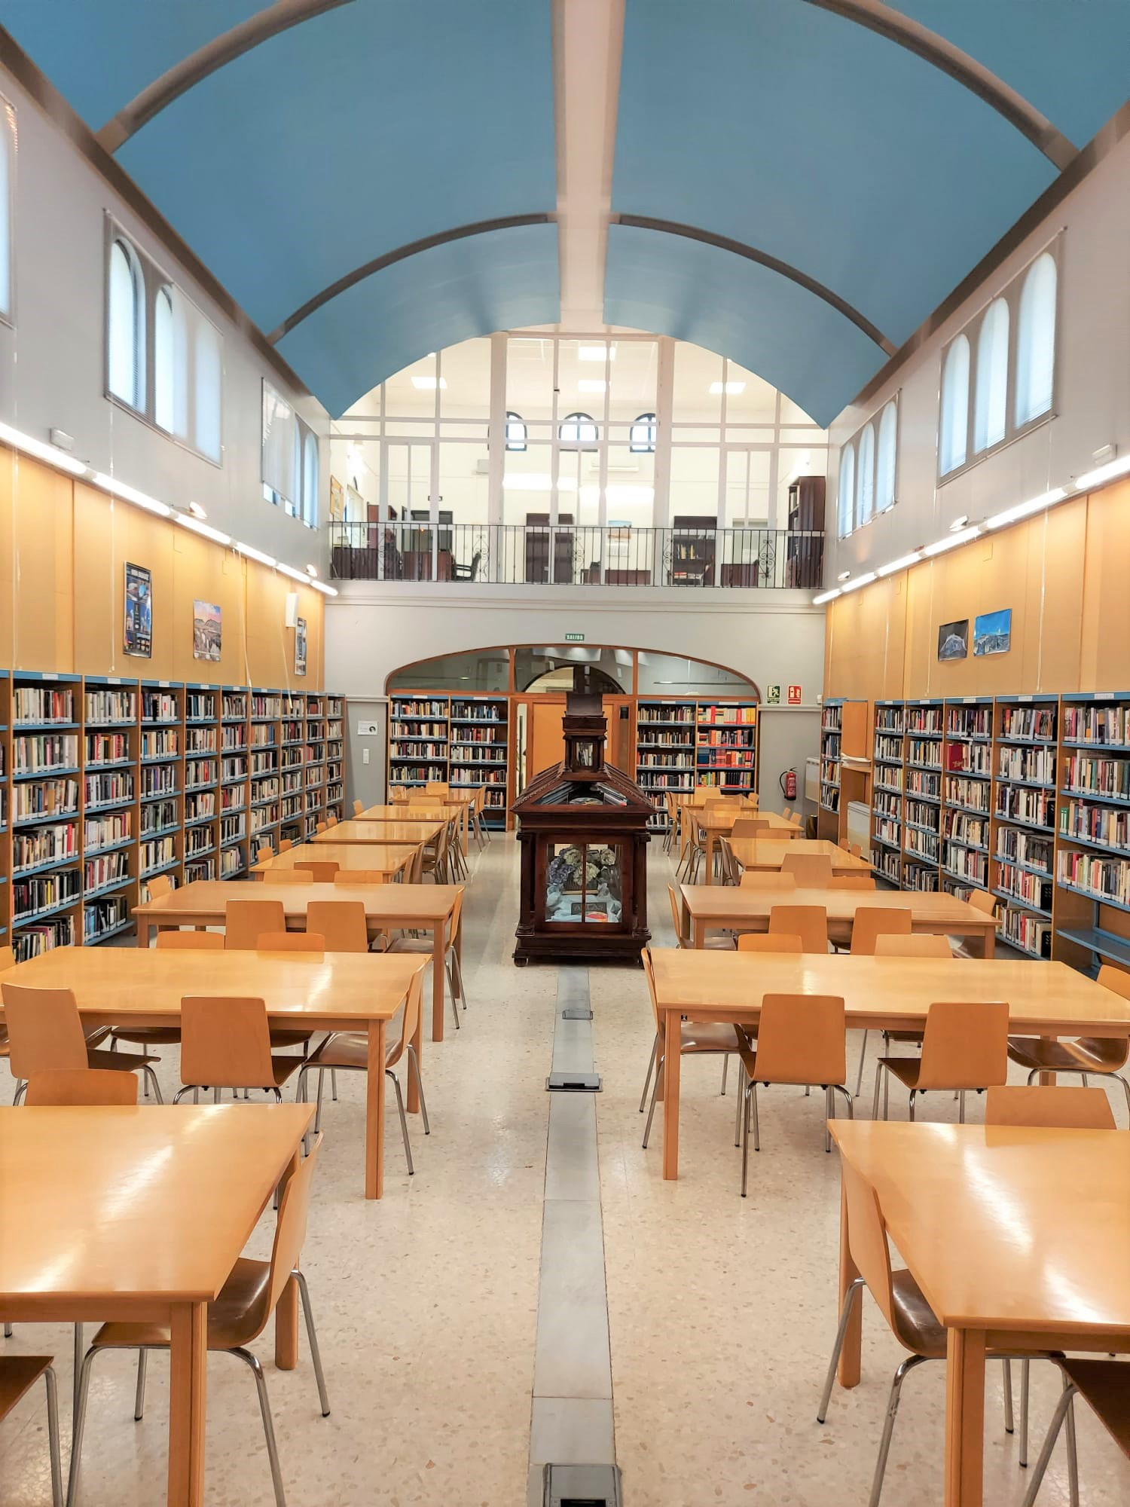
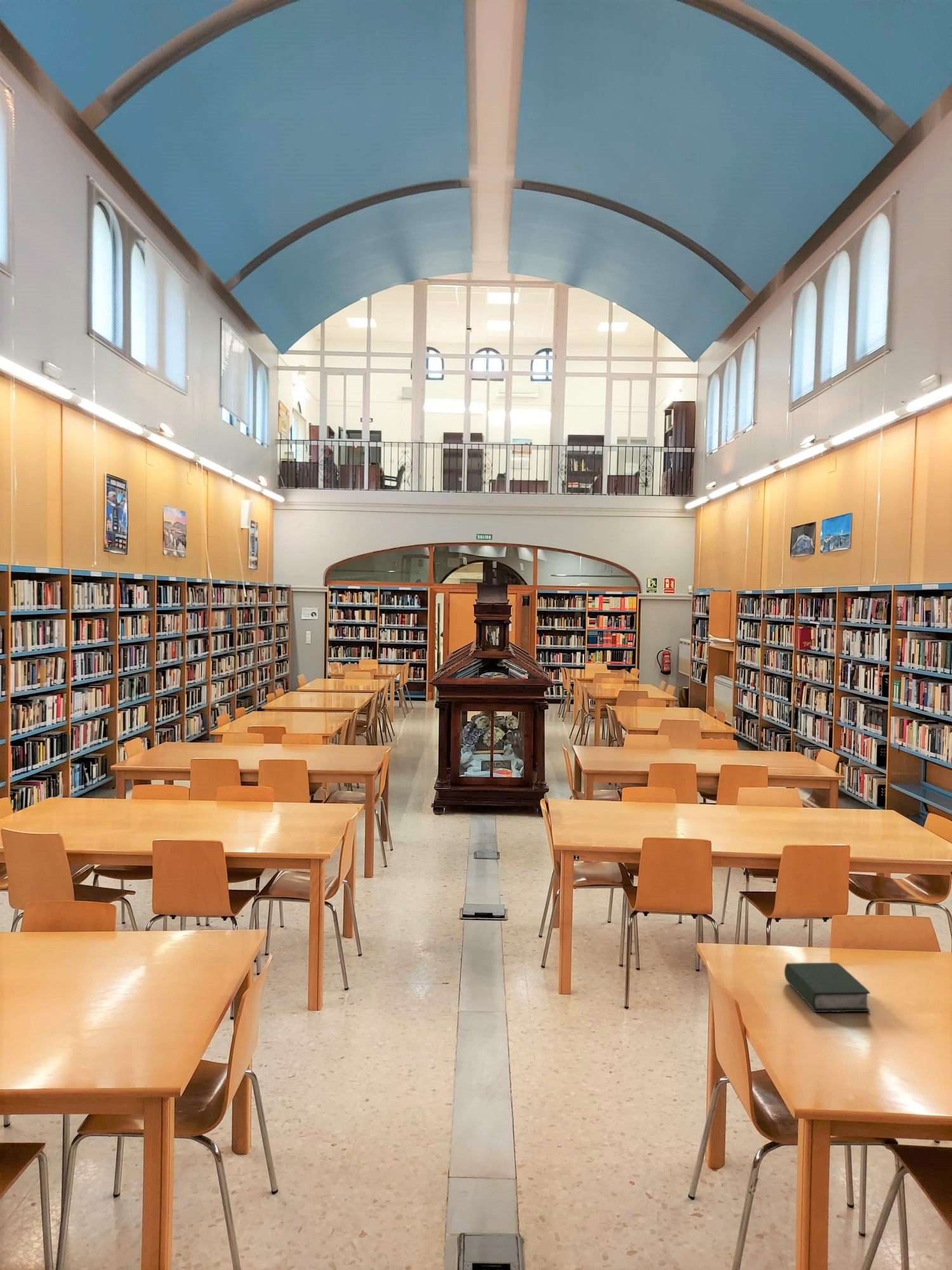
+ book [784,962,871,1013]
